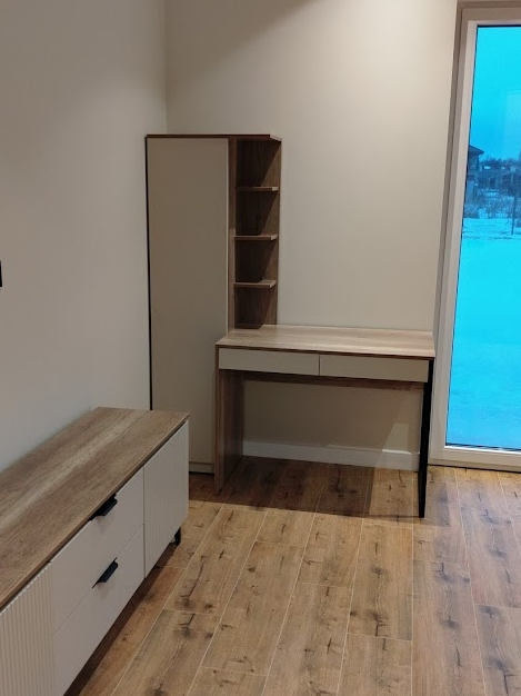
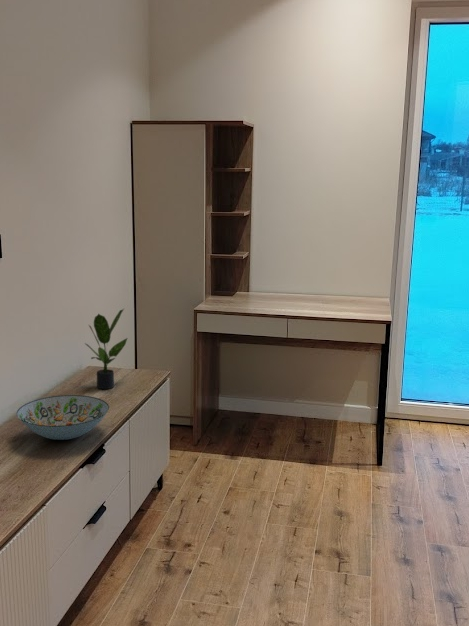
+ potted plant [85,307,128,390]
+ decorative bowl [16,394,110,441]
